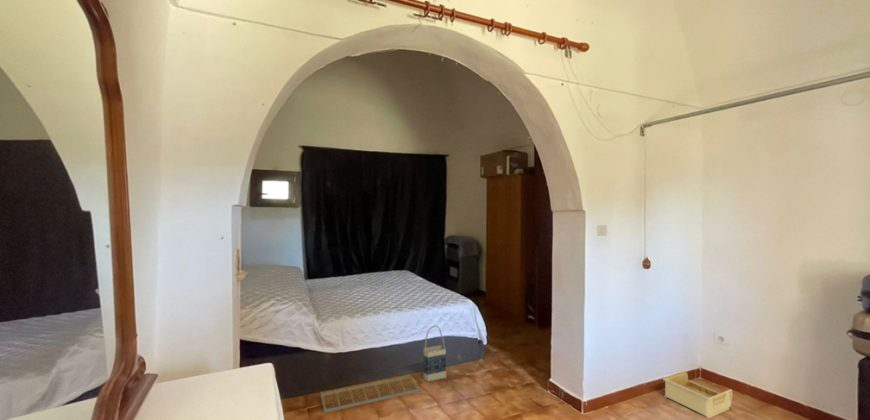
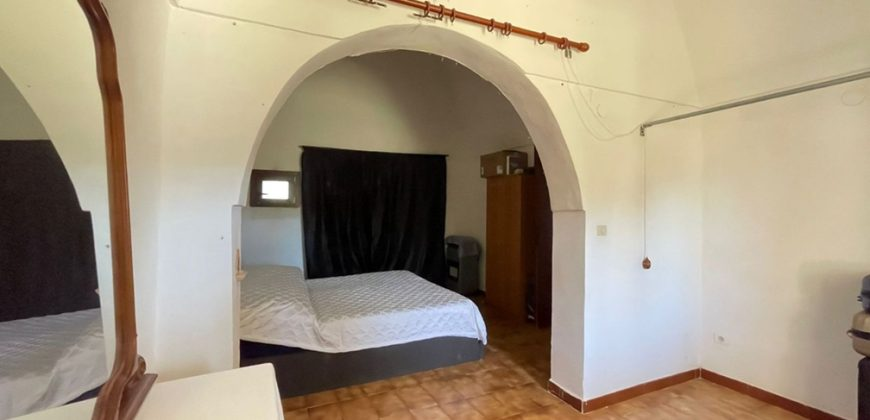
- bag [423,325,447,382]
- storage bin [662,370,733,419]
- woven basket [319,373,420,414]
